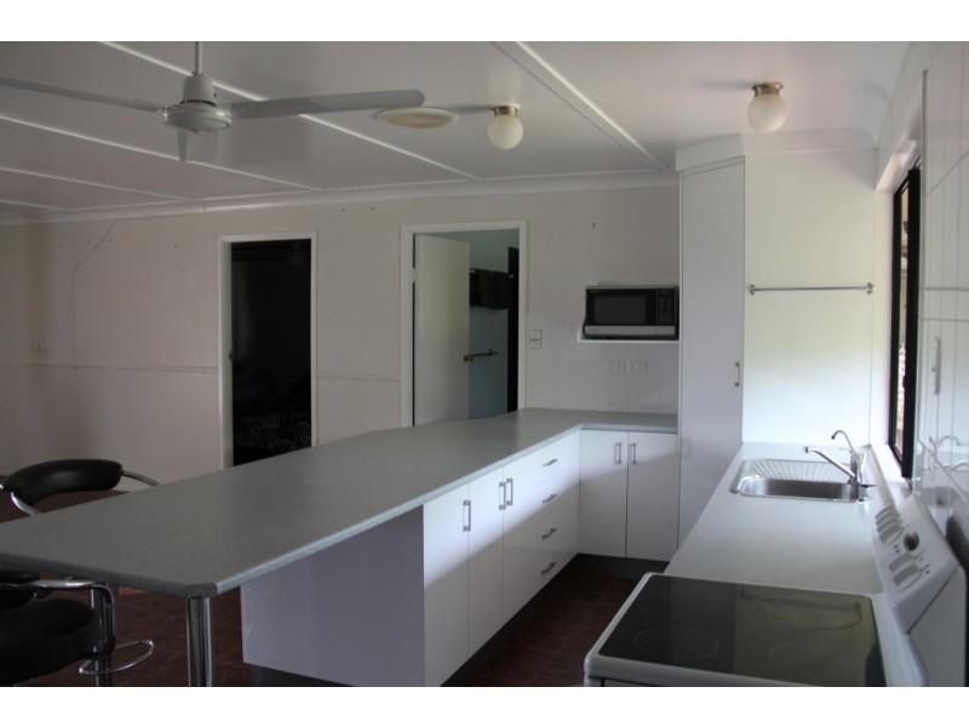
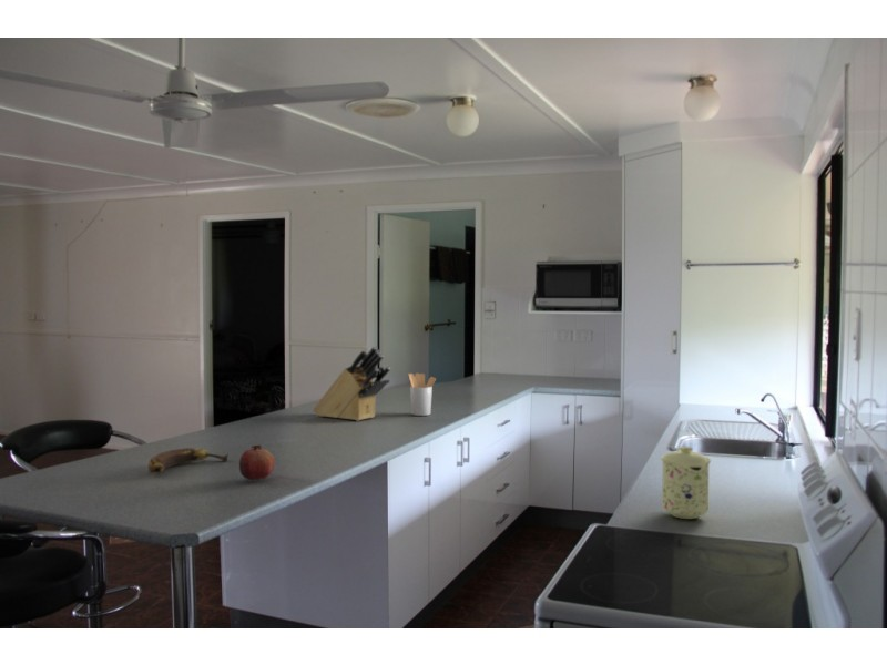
+ utensil holder [408,372,437,417]
+ mug [660,446,712,520]
+ fruit [238,443,275,481]
+ banana [147,447,230,474]
+ knife block [312,345,391,422]
